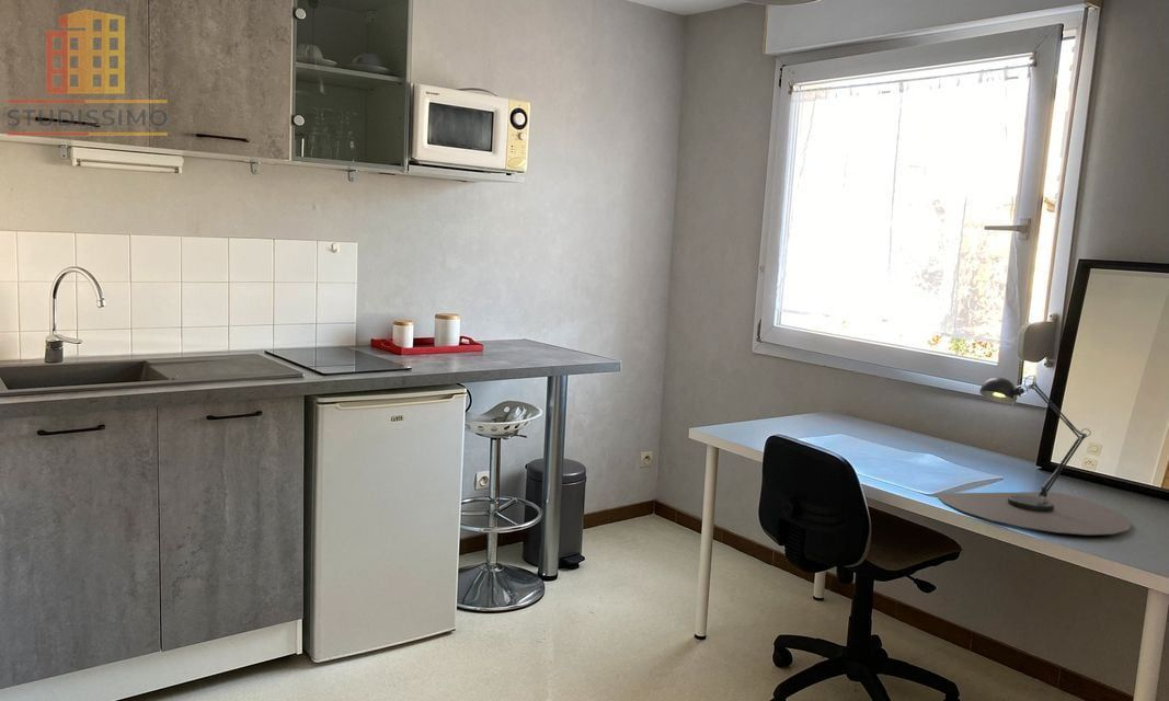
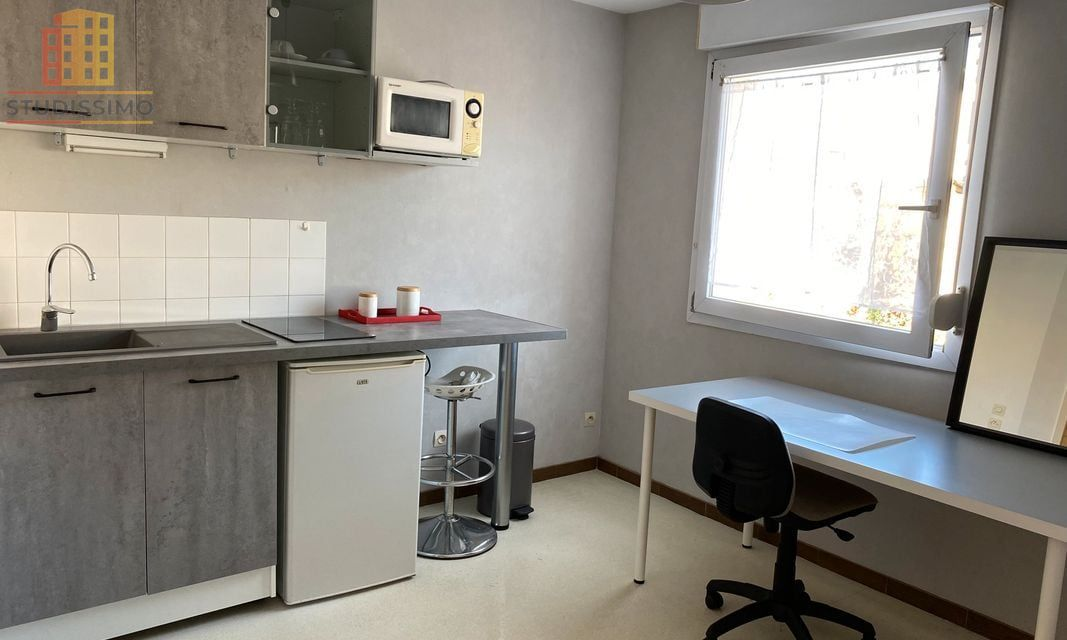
- desk lamp [933,375,1134,537]
